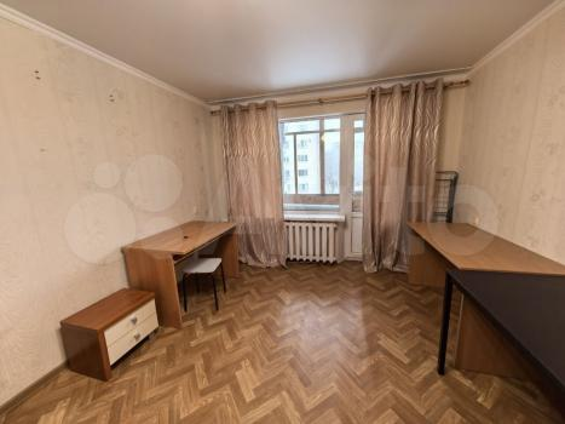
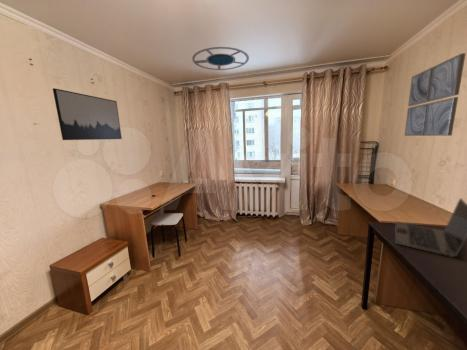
+ ceiling lamp [191,46,250,71]
+ laptop [394,197,467,258]
+ wall art [404,52,467,137]
+ wall art [52,87,123,141]
